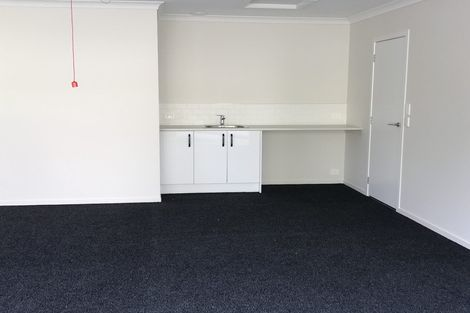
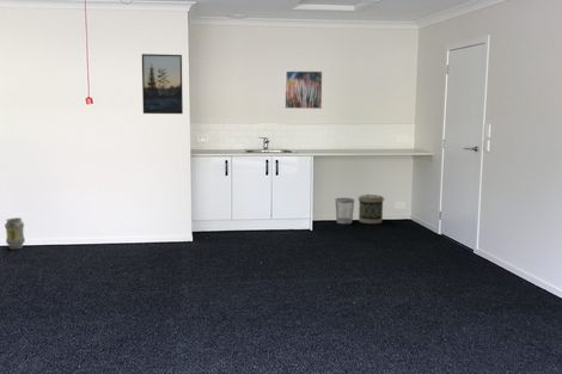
+ vase [4,216,26,250]
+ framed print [141,53,184,115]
+ wastebasket [334,197,355,225]
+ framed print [283,69,323,110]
+ basket [356,192,385,225]
